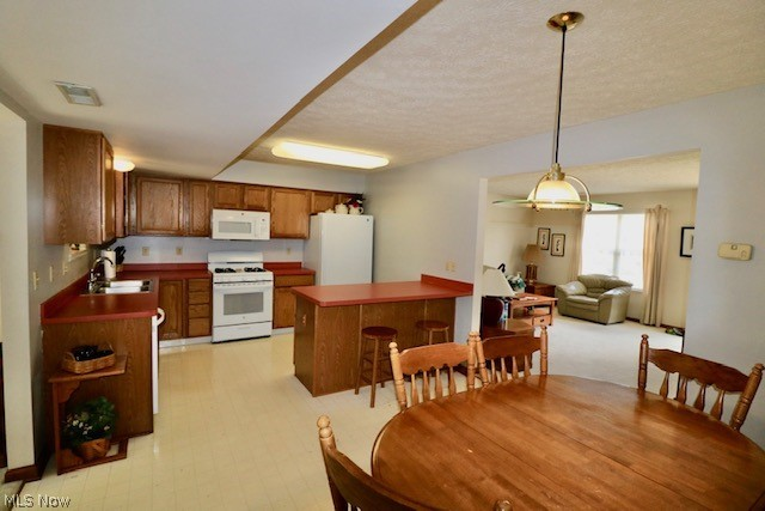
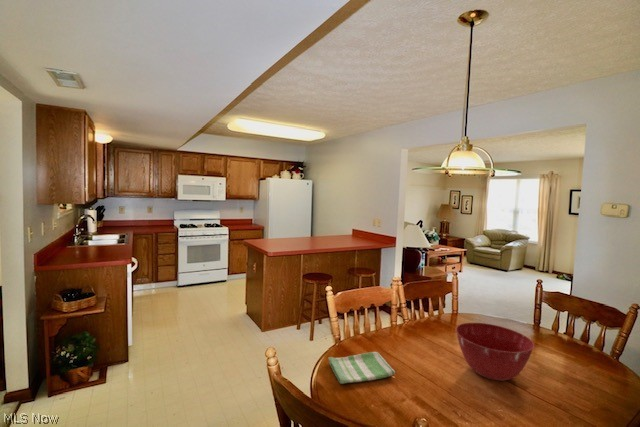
+ mixing bowl [455,322,536,382]
+ dish towel [327,351,396,385]
